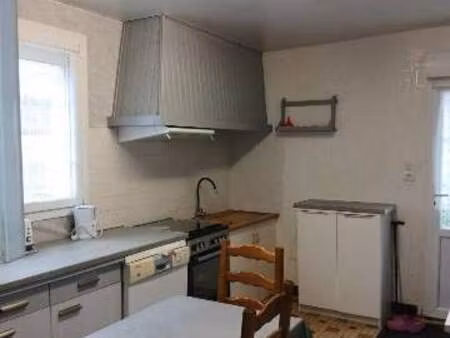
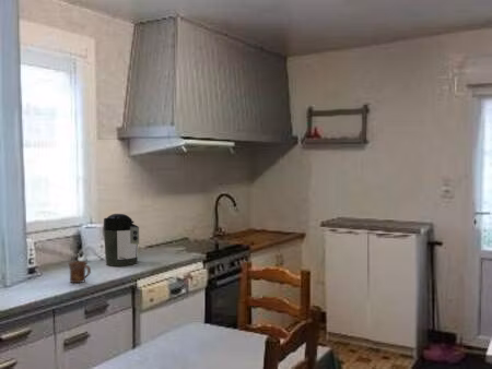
+ mug [68,260,92,284]
+ coffee maker [103,213,140,267]
